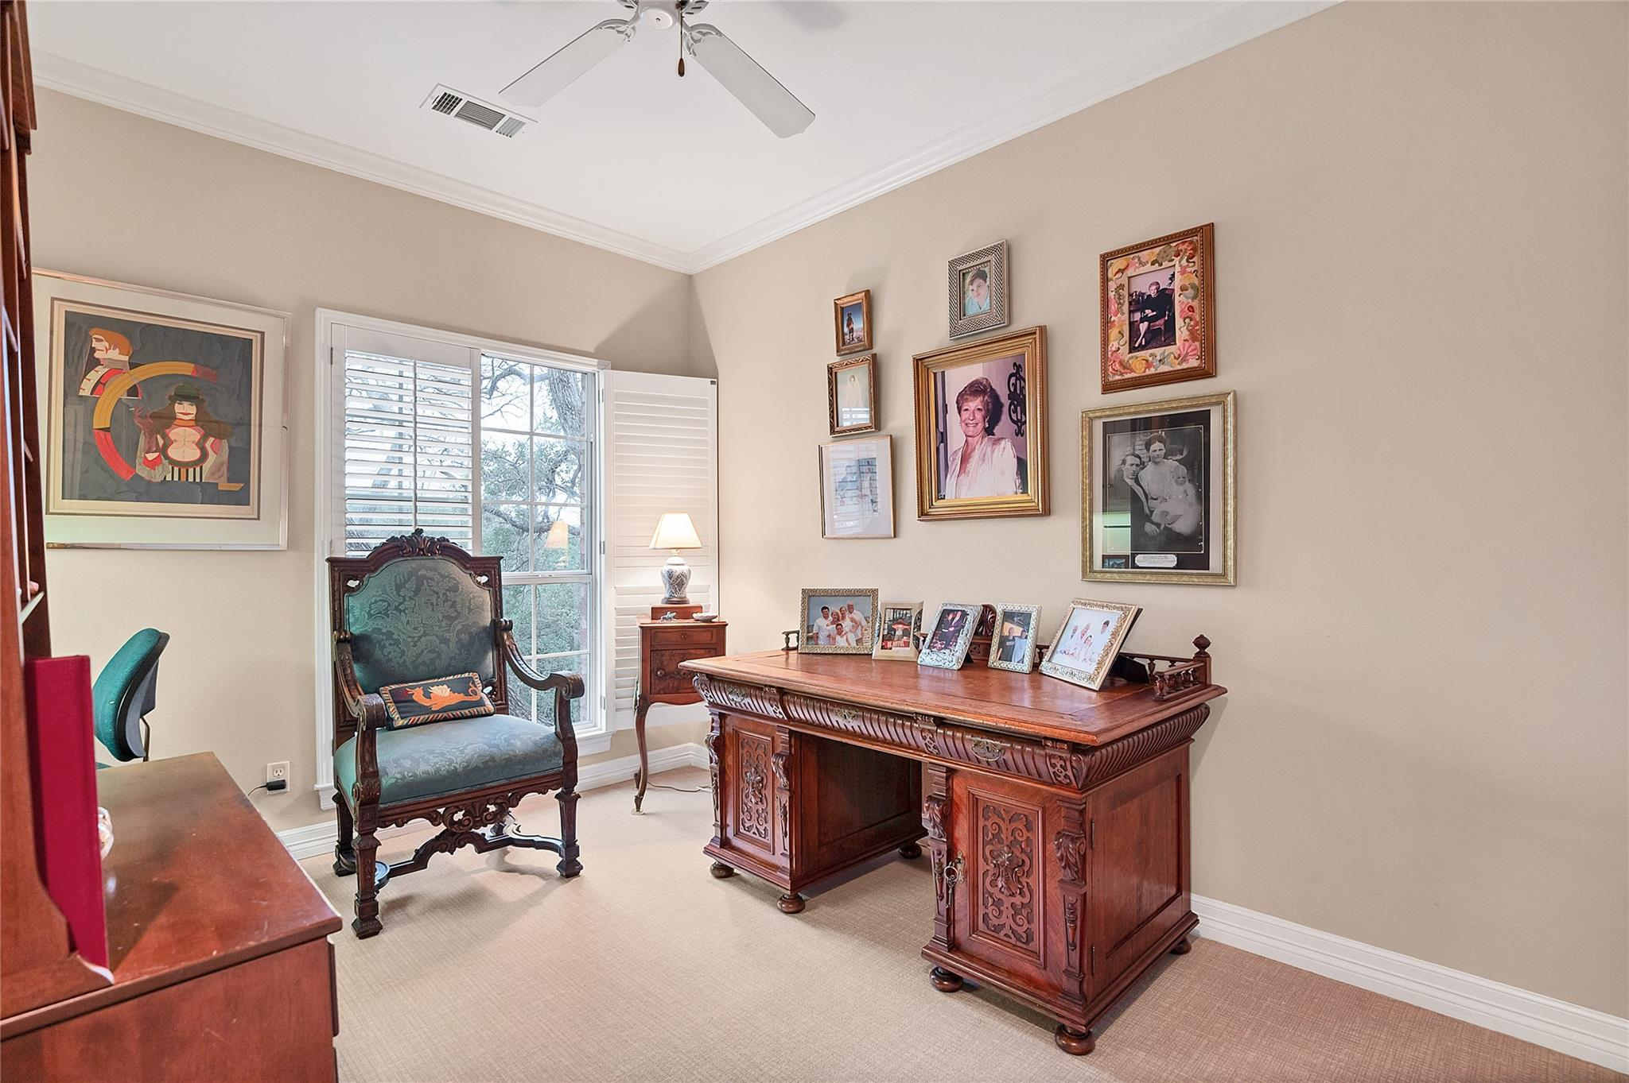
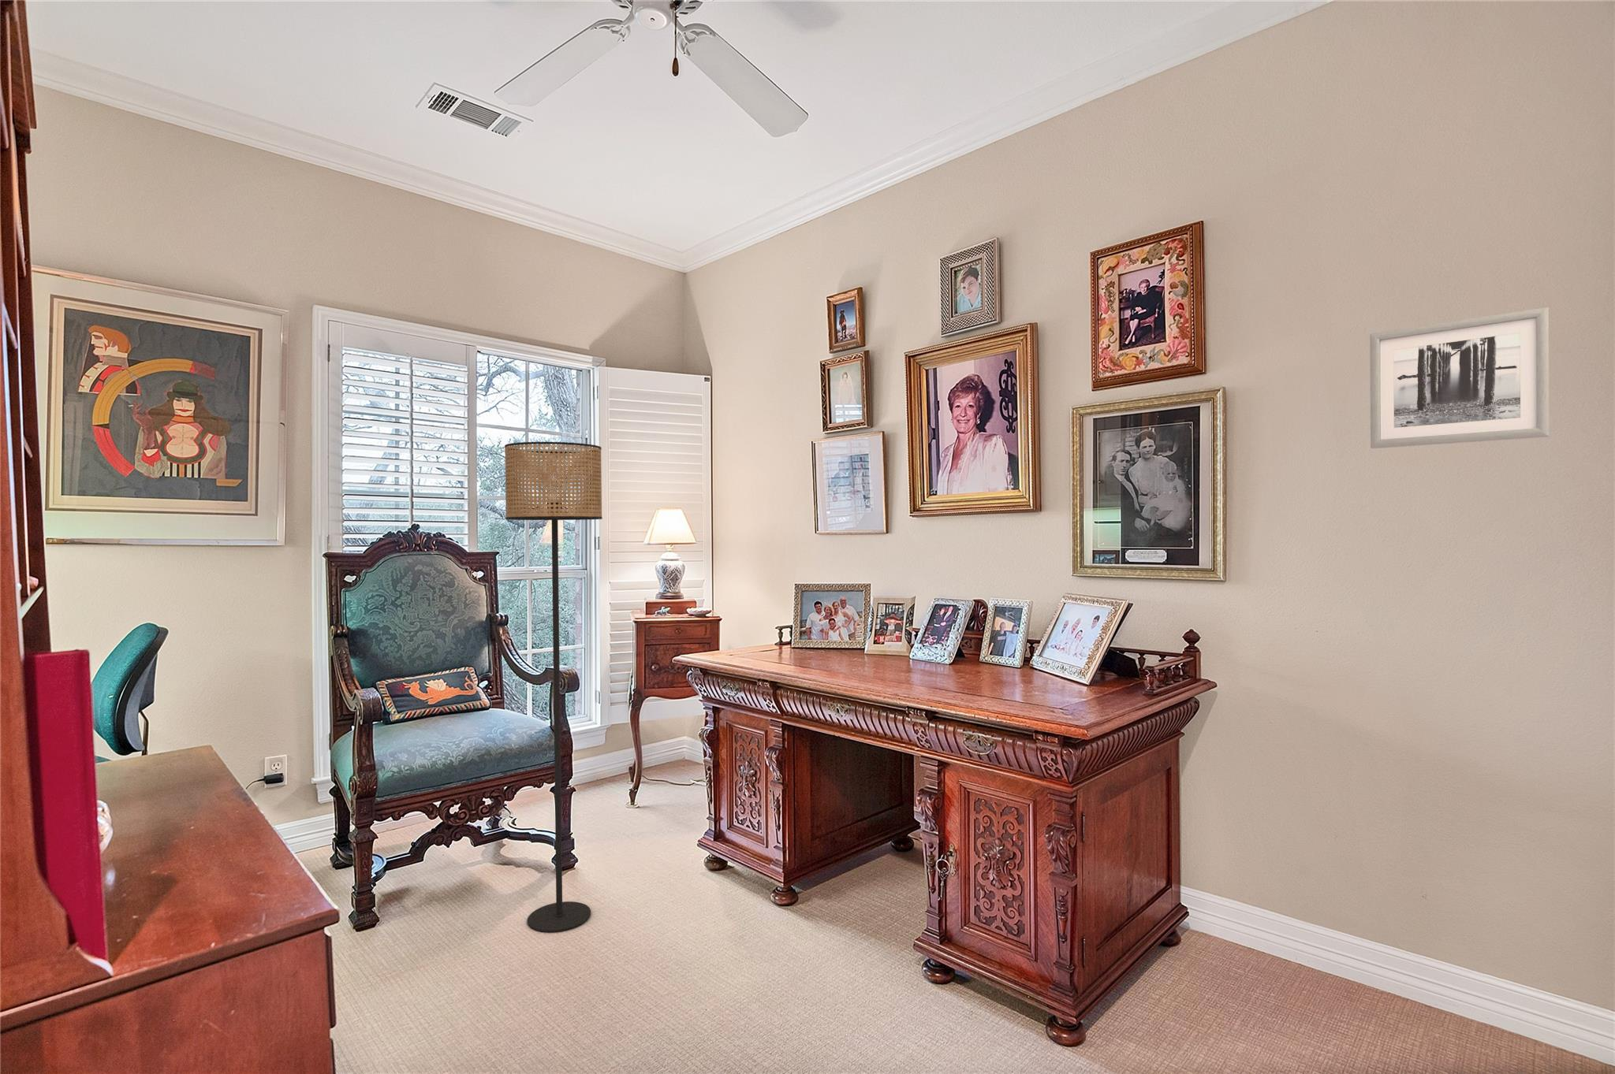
+ floor lamp [504,441,603,933]
+ wall art [1369,307,1550,449]
